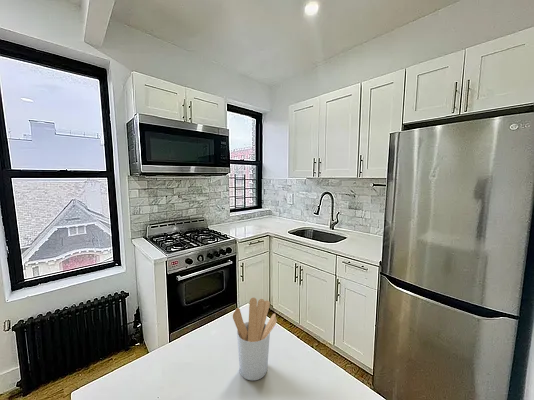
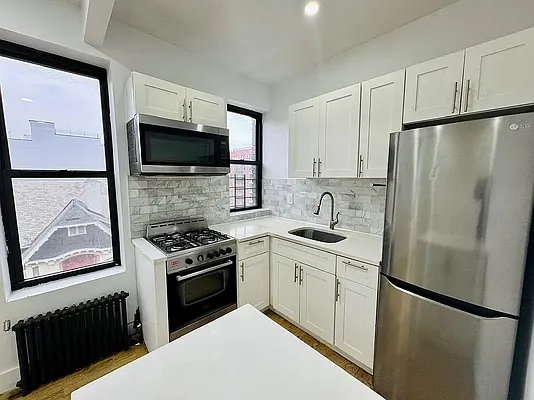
- utensil holder [232,297,278,381]
